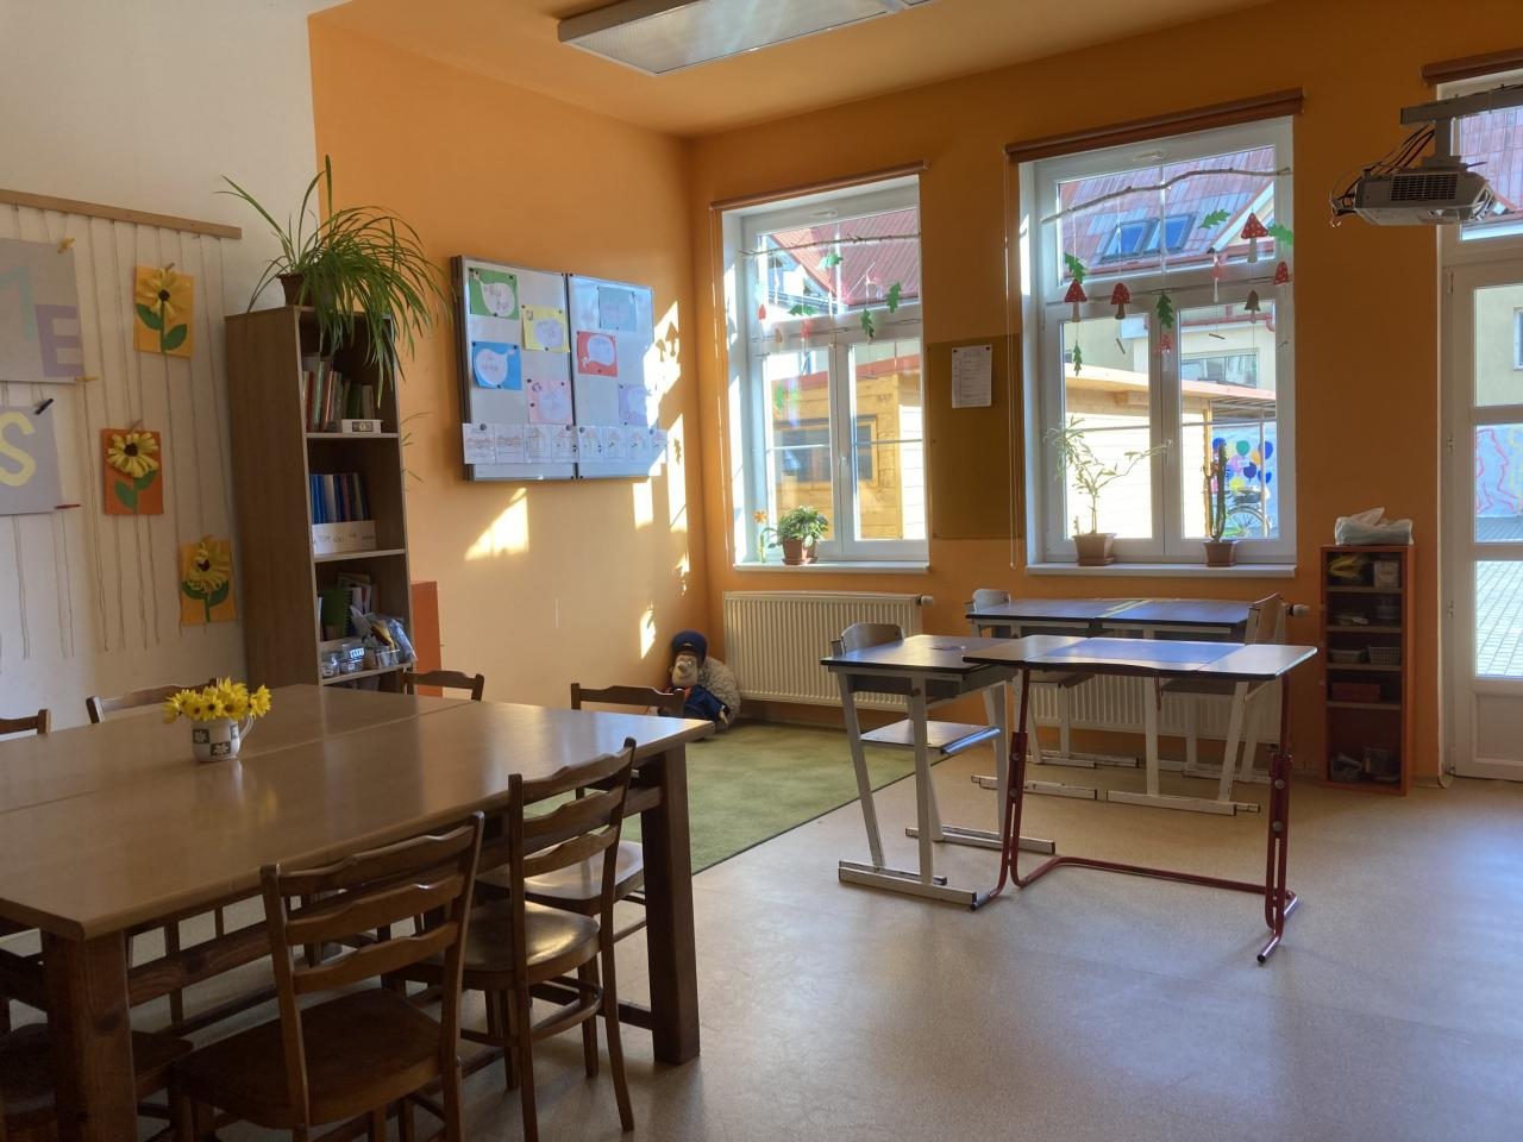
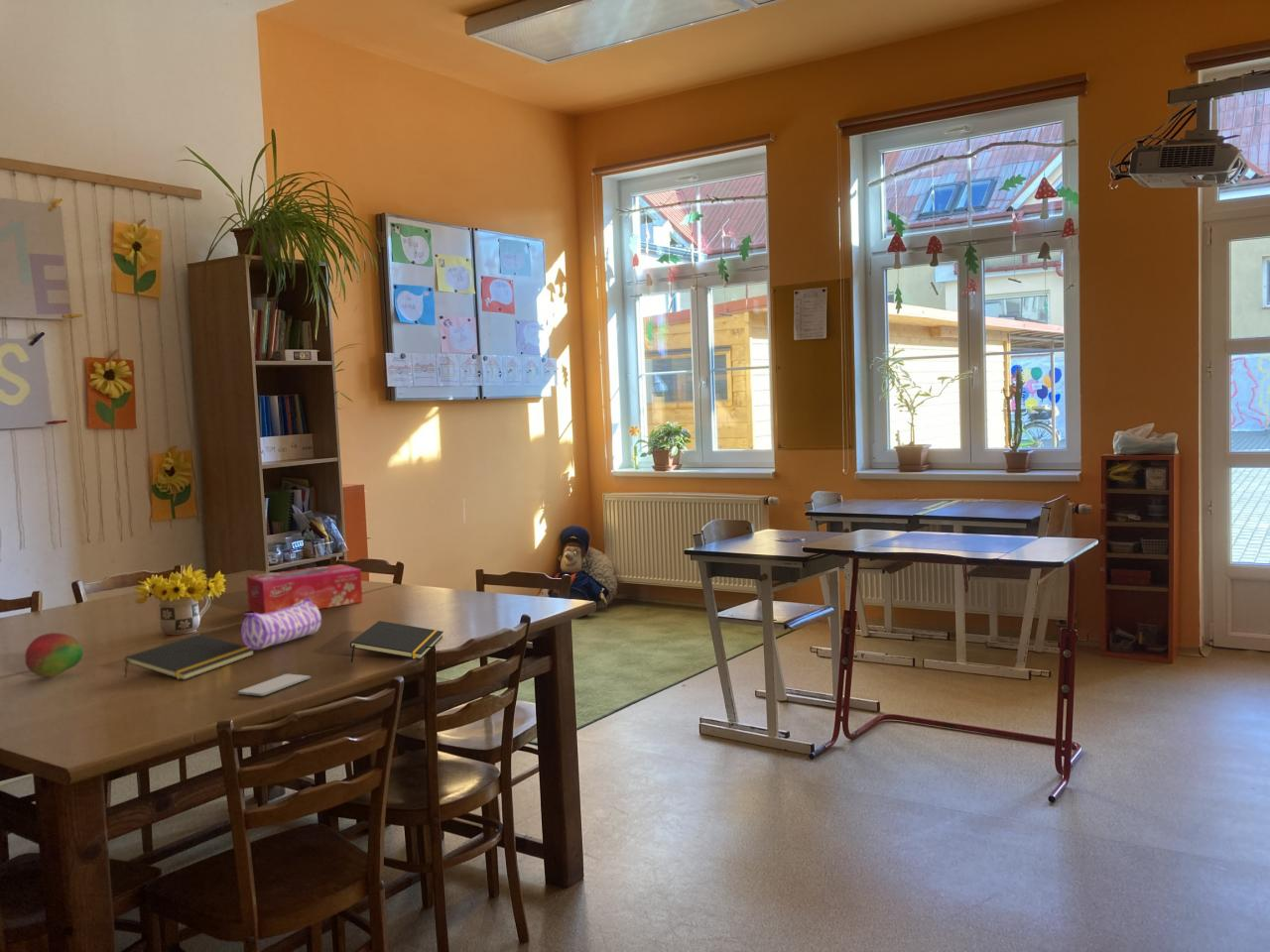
+ fruit [24,632,84,678]
+ notepad [123,633,256,681]
+ notepad [349,620,445,663]
+ tissue box [245,563,363,615]
+ smartphone [236,672,312,697]
+ pencil case [240,598,322,651]
